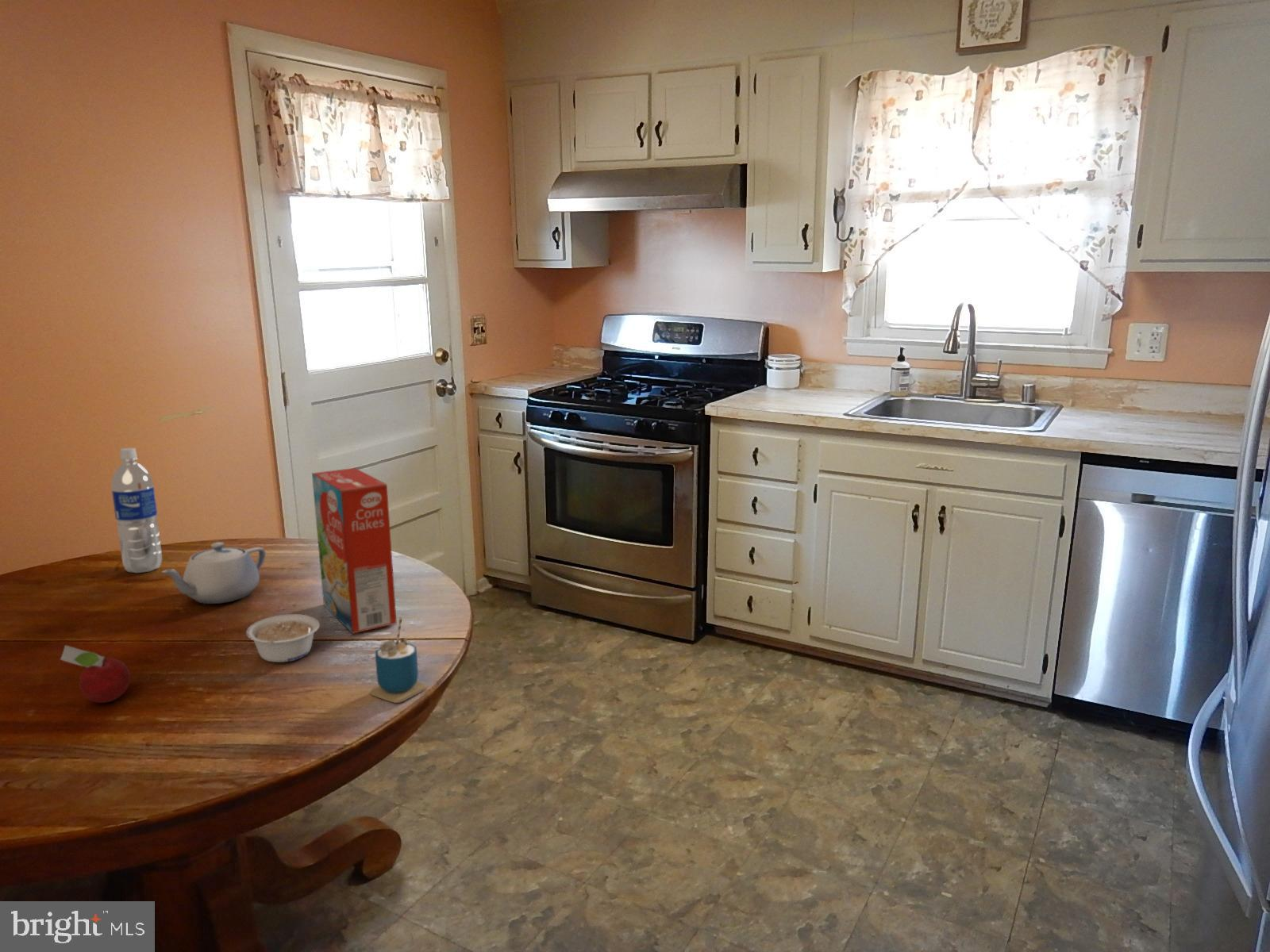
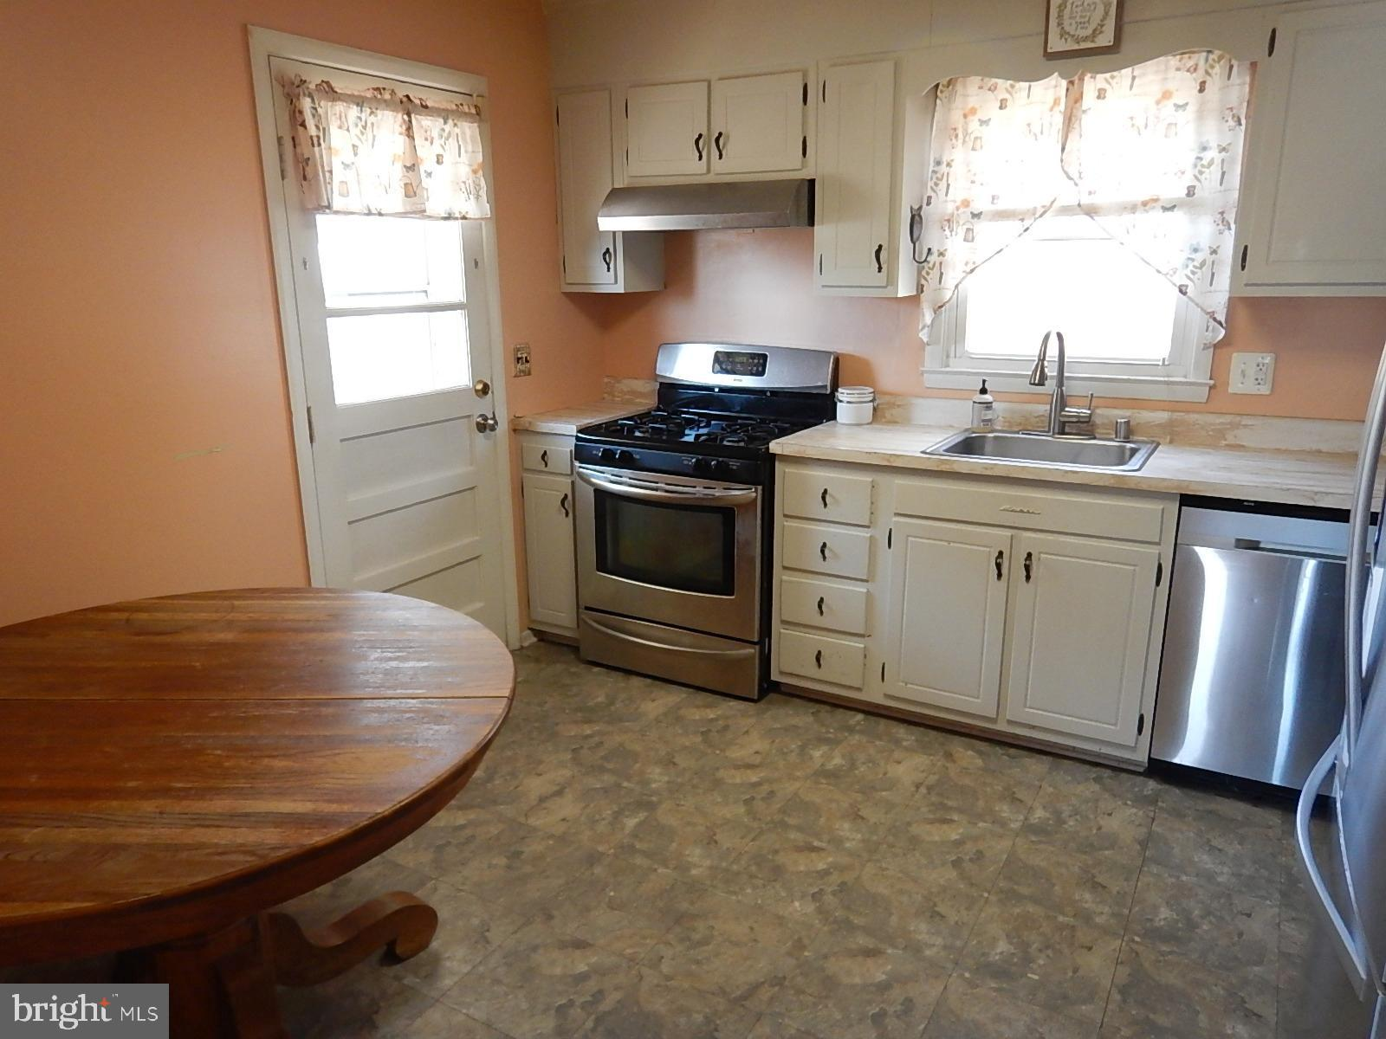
- legume [245,613,321,663]
- cereal box [311,467,398,635]
- teapot [161,542,267,605]
- fruit [60,644,131,704]
- cup [370,616,427,704]
- water bottle [110,447,163,574]
